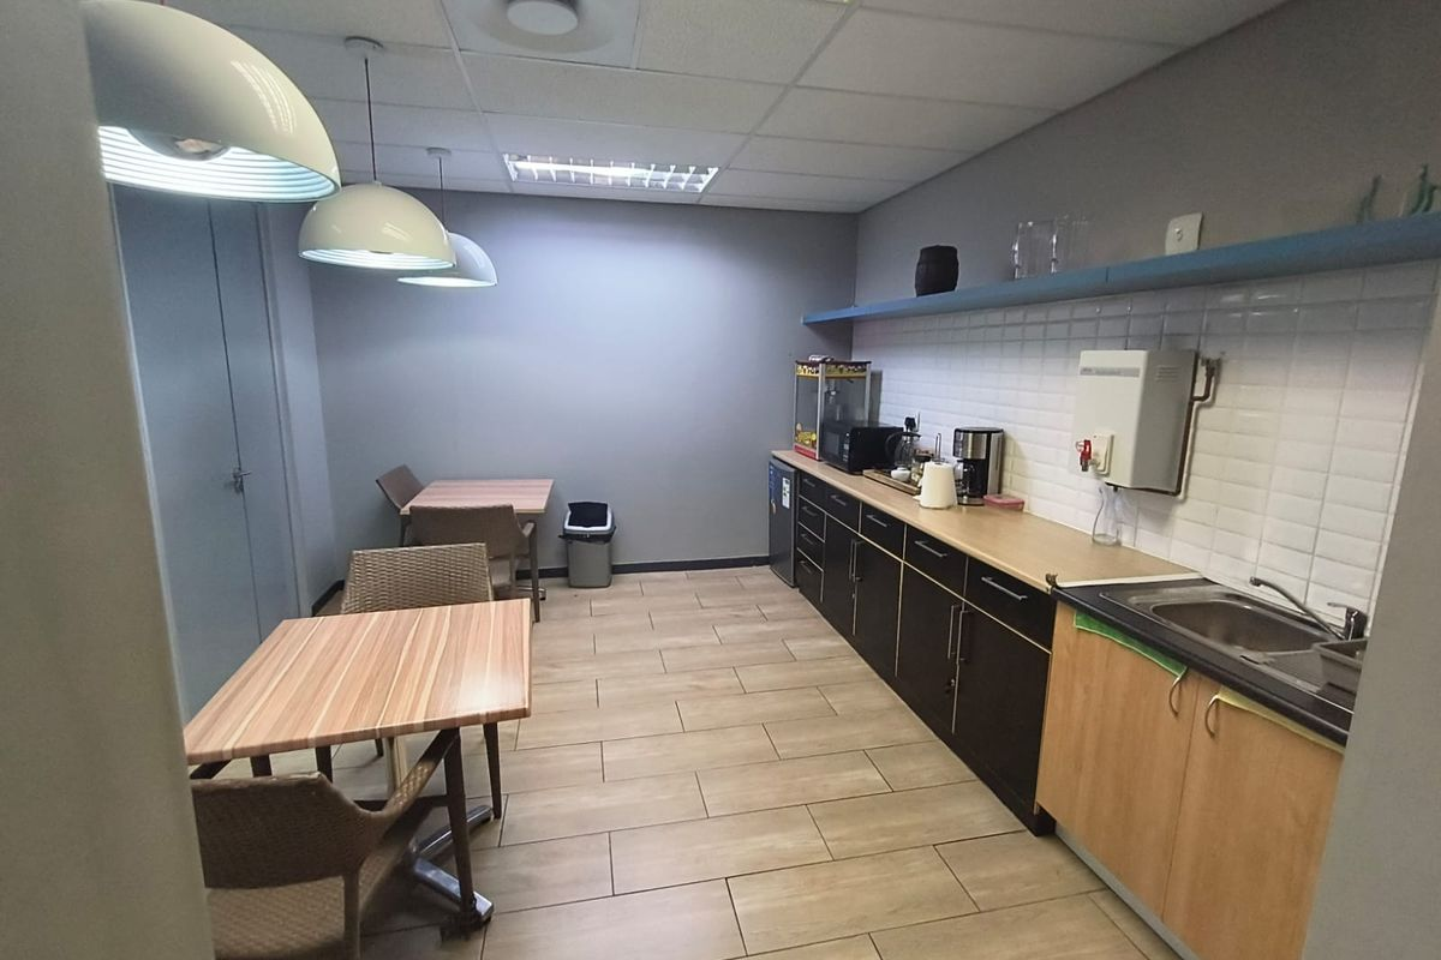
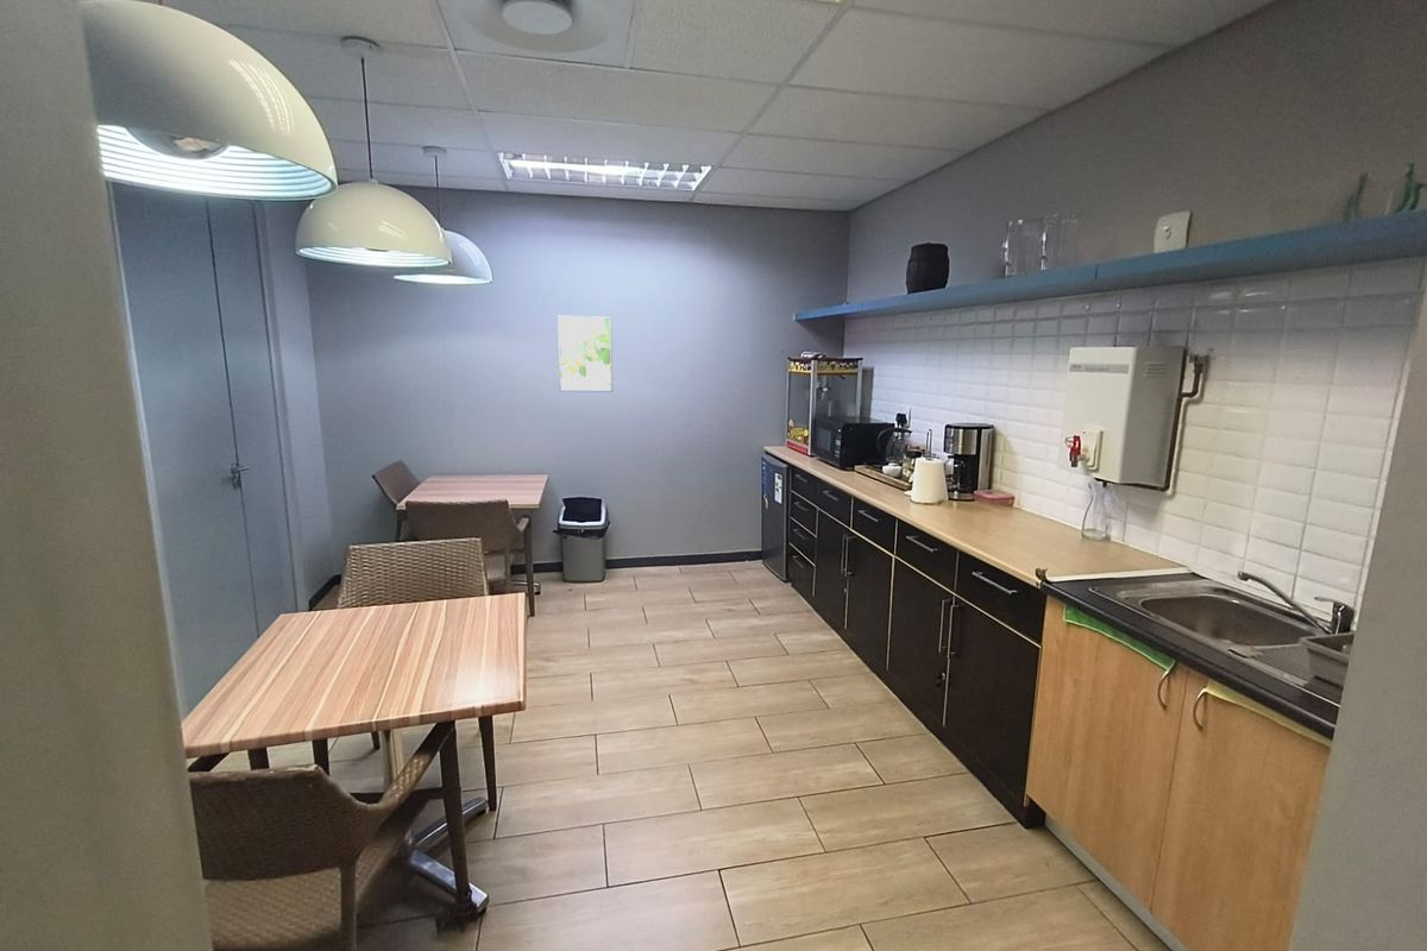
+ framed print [557,315,614,393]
